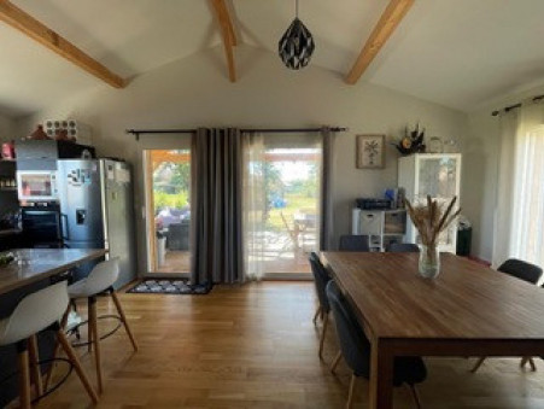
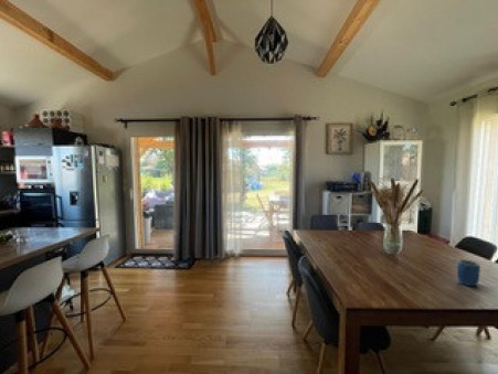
+ mug [456,258,481,287]
